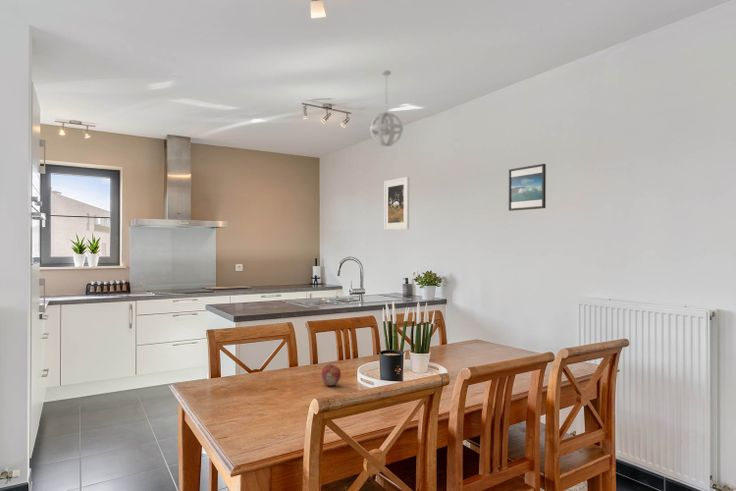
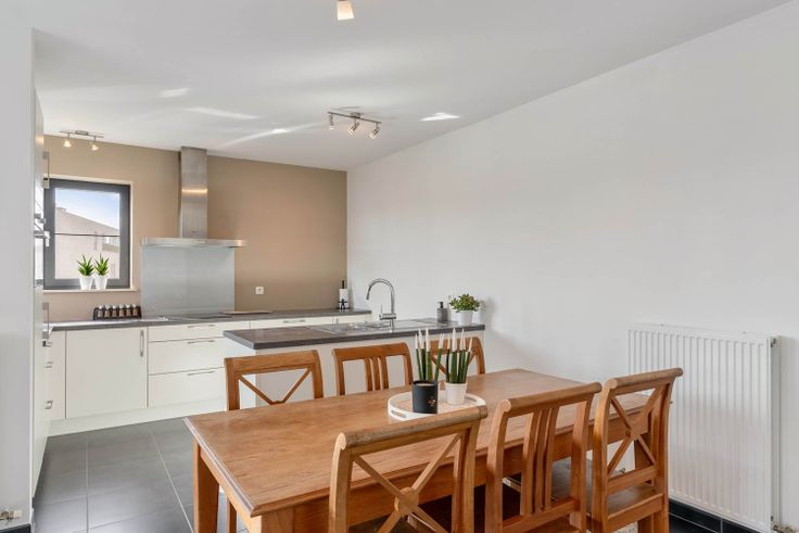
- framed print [508,163,547,212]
- fruit [321,363,342,387]
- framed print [383,176,410,231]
- pendant light [369,69,404,147]
